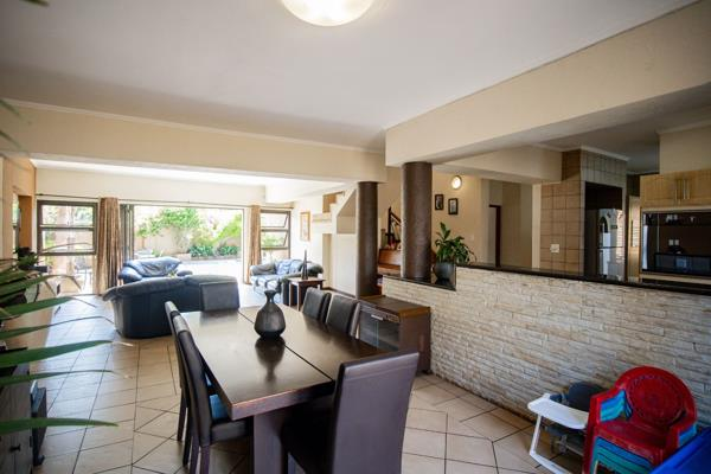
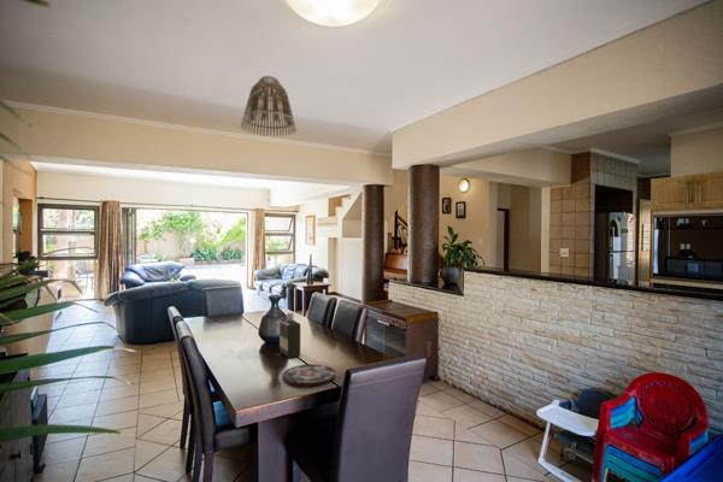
+ plate [281,363,336,387]
+ bottle [278,312,301,359]
+ lamp shade [240,75,298,137]
